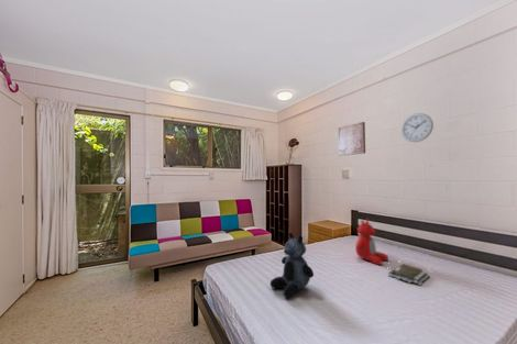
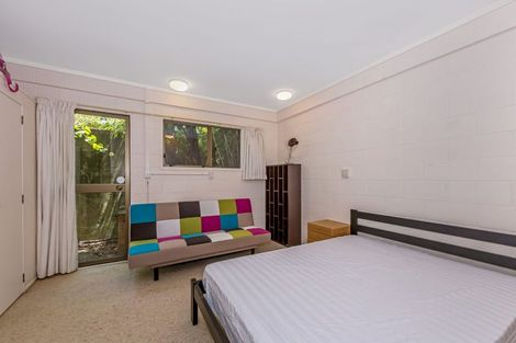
- wall art [337,121,366,157]
- teddy bear [270,232,315,299]
- stuffed toy [354,218,389,266]
- wall clock [400,112,435,143]
- book [387,263,430,287]
